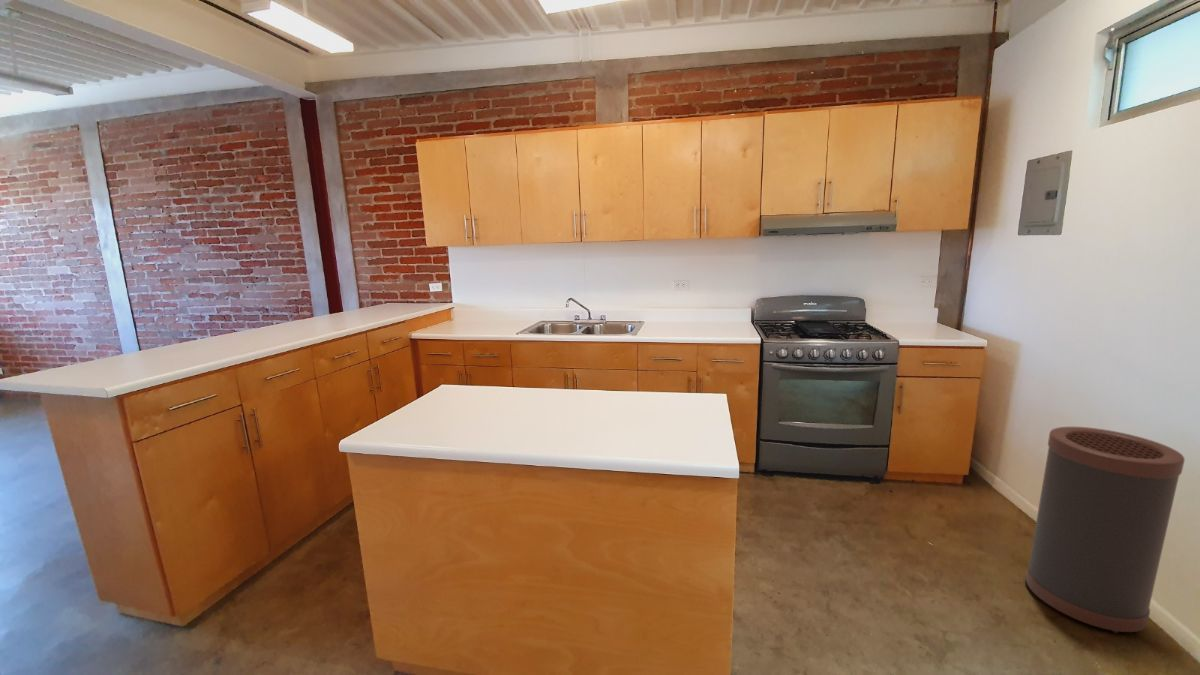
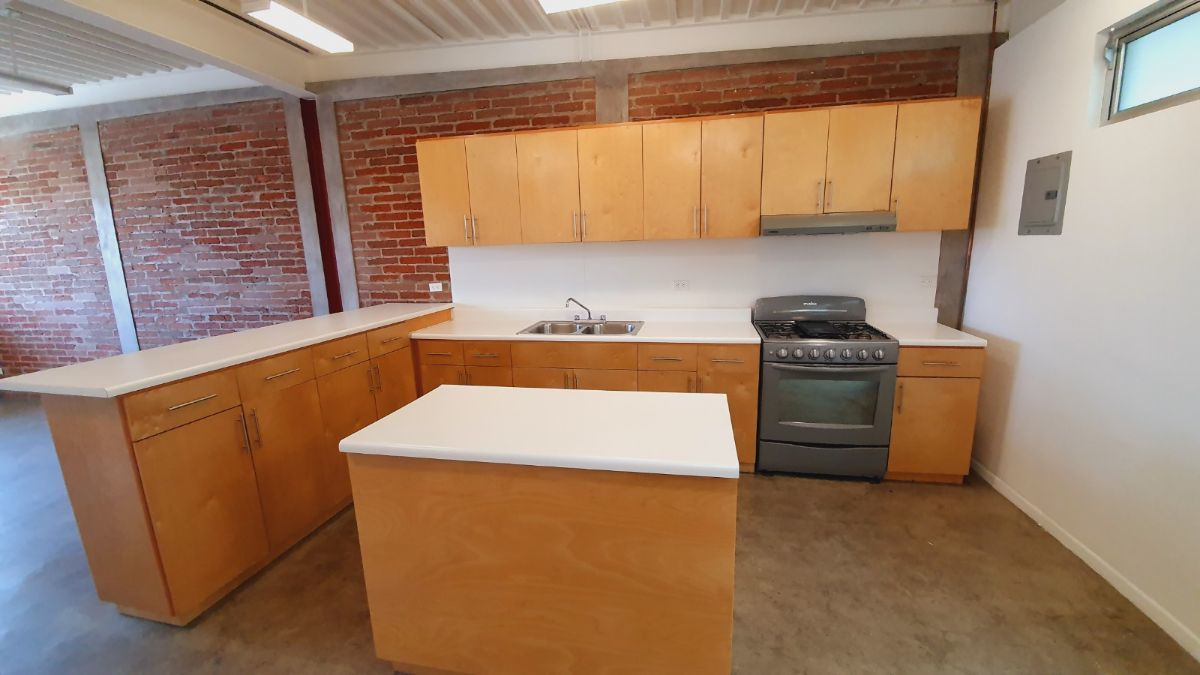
- trash can [1025,426,1186,634]
